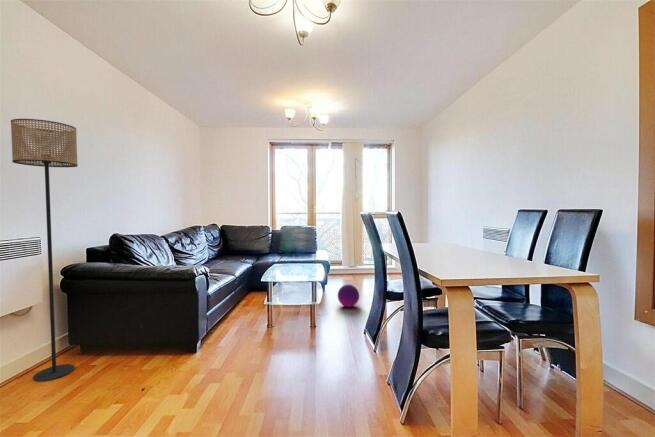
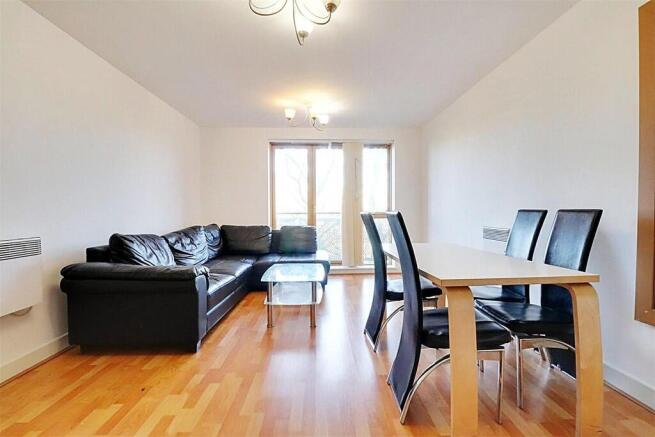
- ball [337,284,360,308]
- floor lamp [10,118,79,382]
